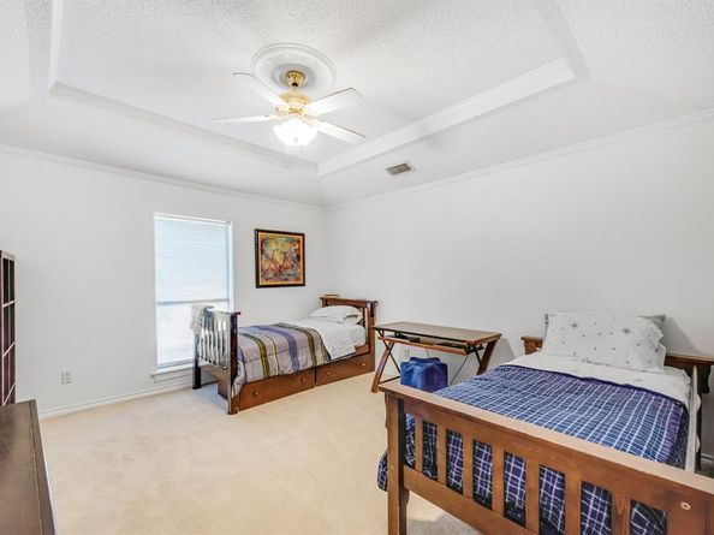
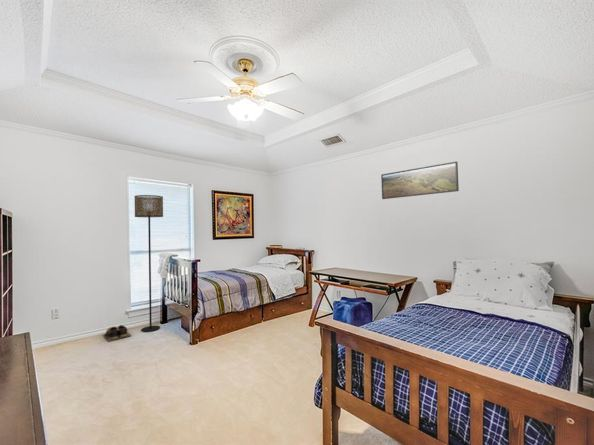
+ shoes [101,324,133,342]
+ floor lamp [133,194,164,333]
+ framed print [380,160,460,200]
